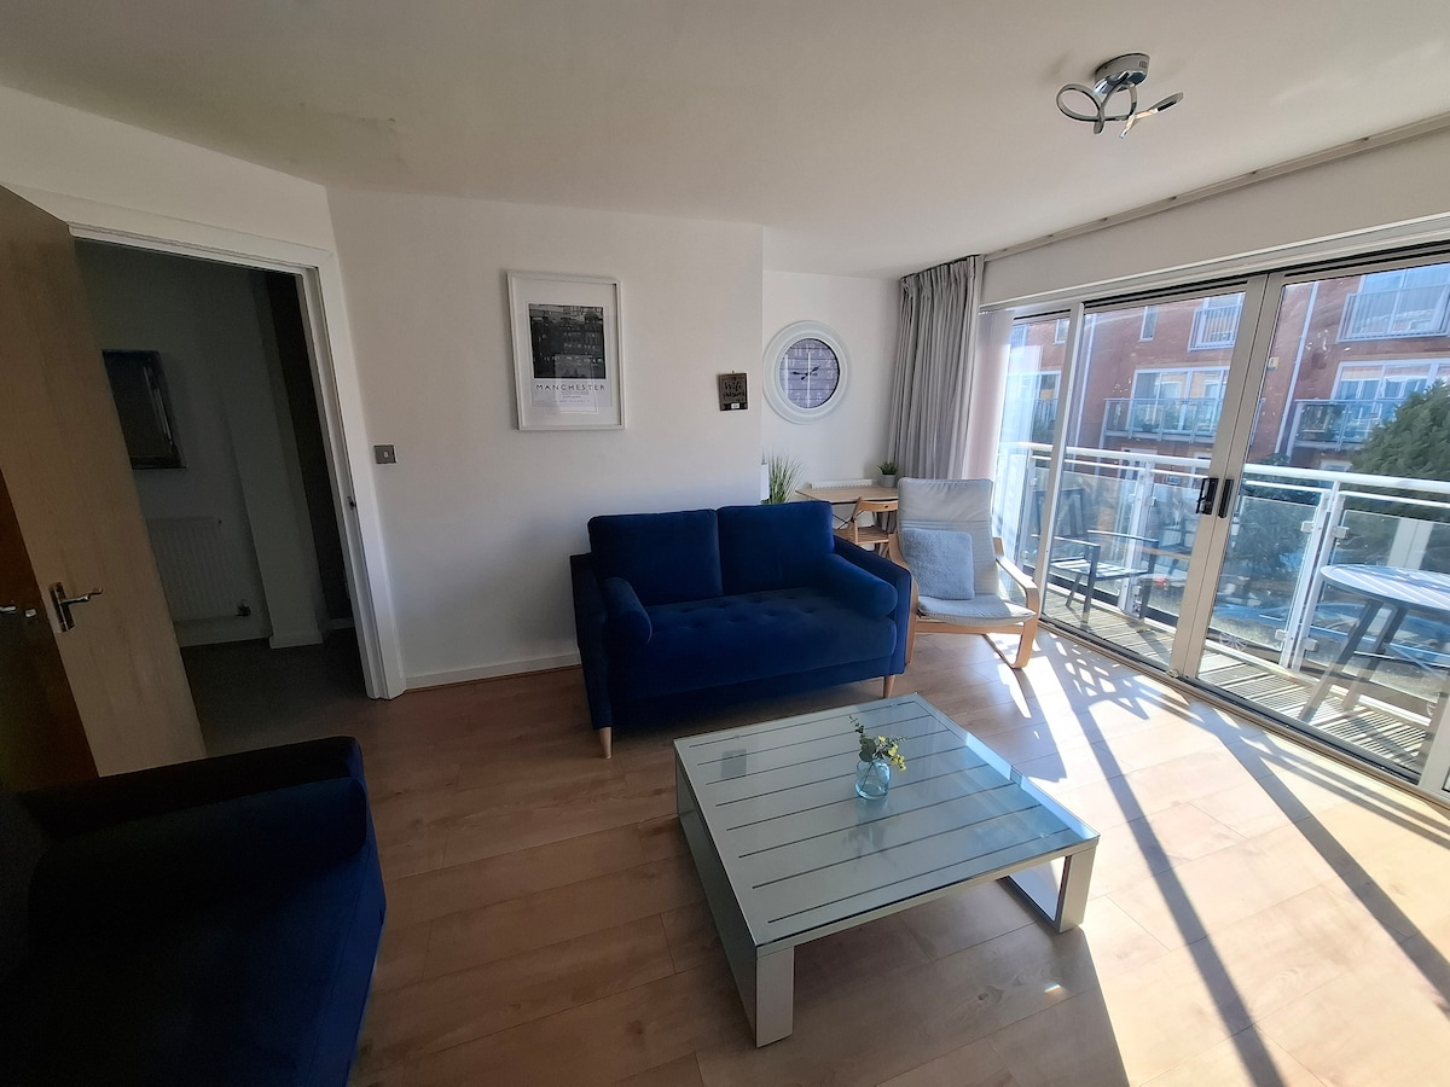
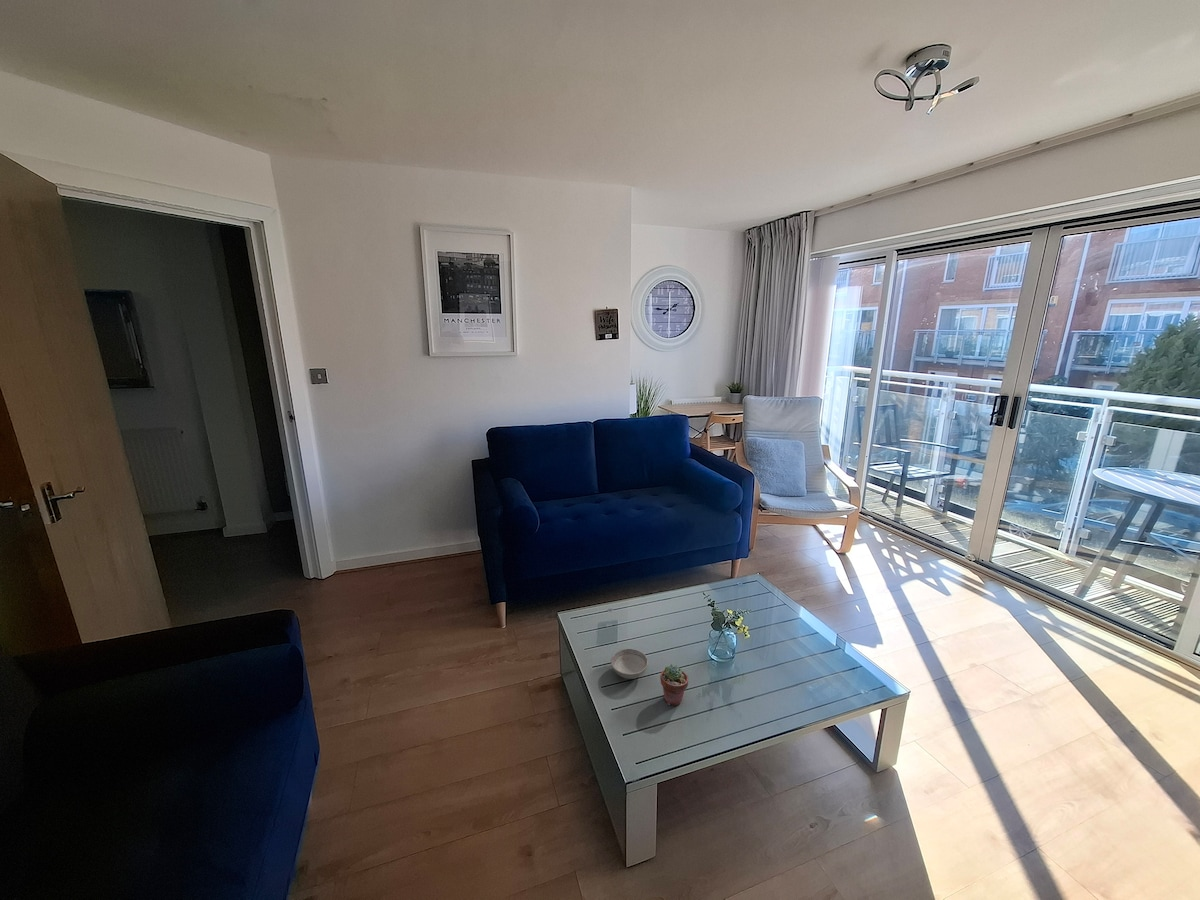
+ bowl [610,648,649,680]
+ potted succulent [659,663,690,706]
